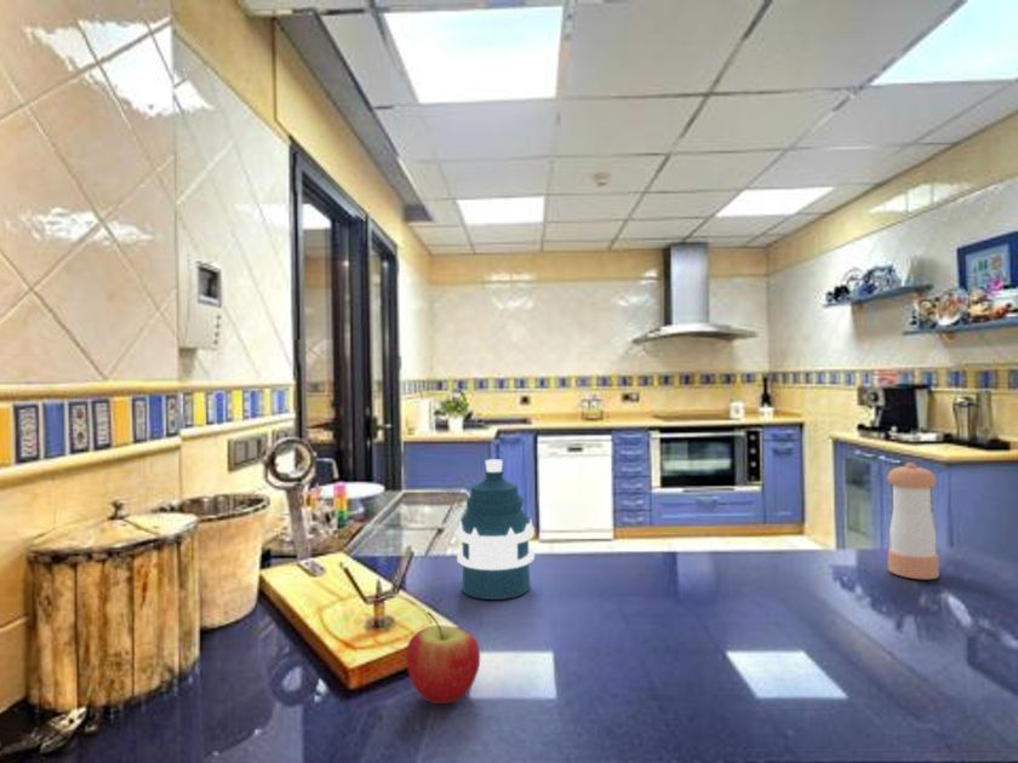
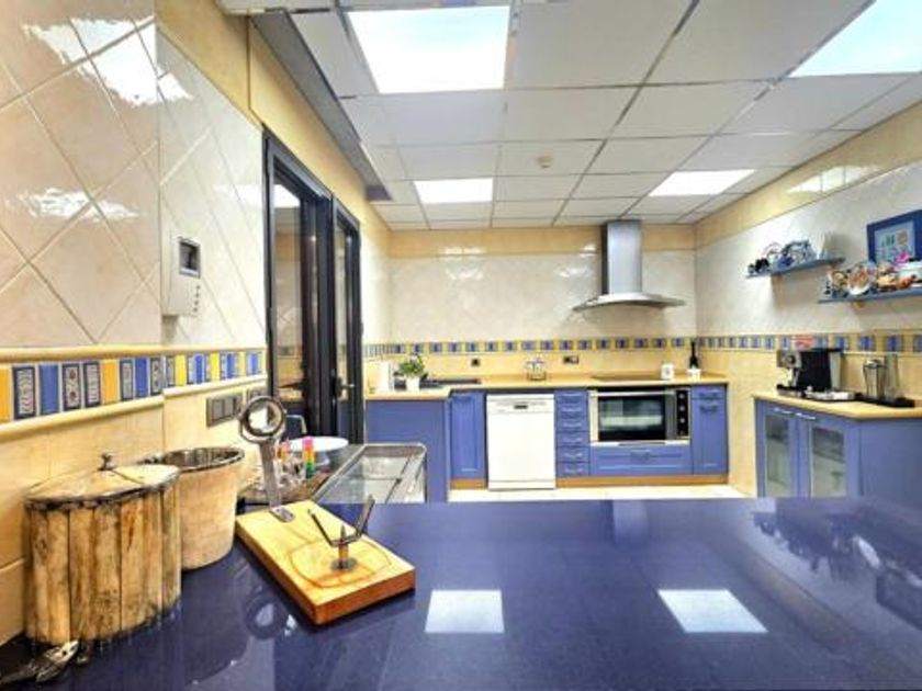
- water bottle [456,458,536,601]
- apple [405,610,481,705]
- pepper shaker [886,461,940,580]
